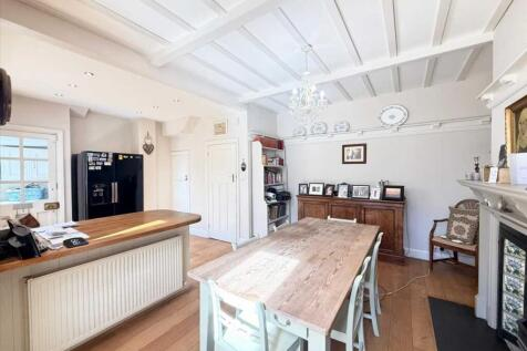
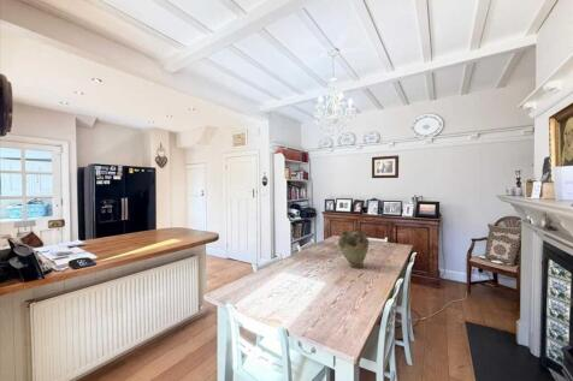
+ vase [337,226,370,269]
